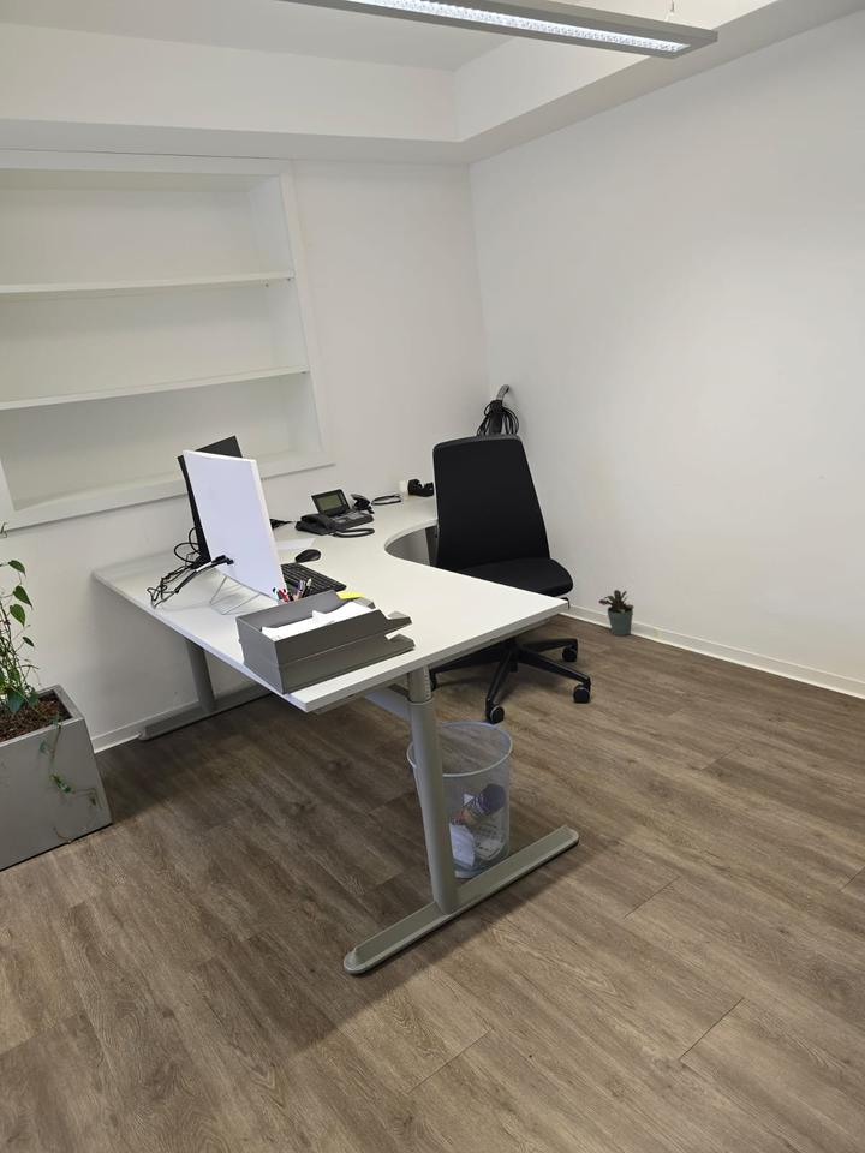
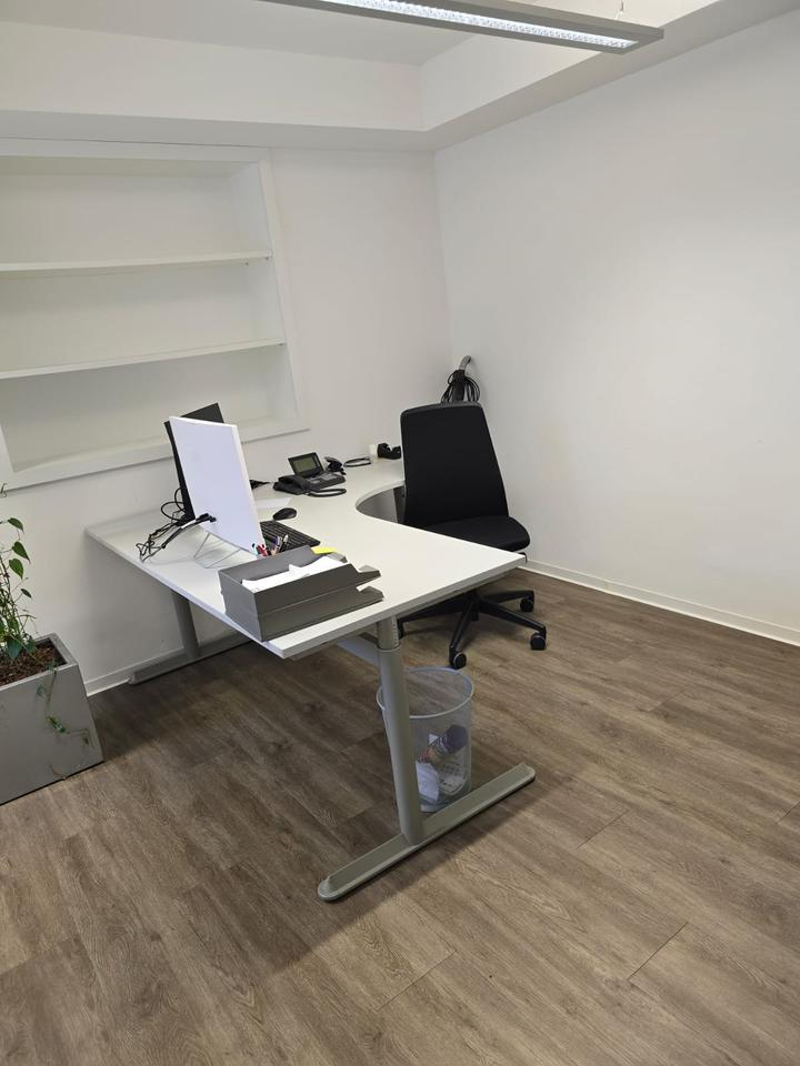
- potted plant [598,589,634,637]
